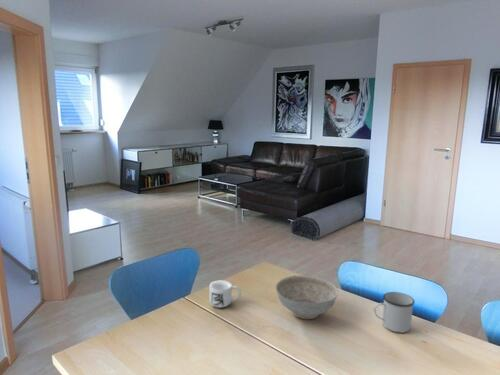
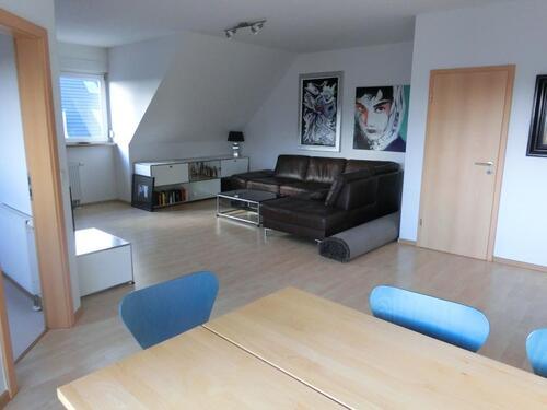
- mug [373,291,416,333]
- decorative bowl [275,275,339,320]
- mug [209,279,242,309]
